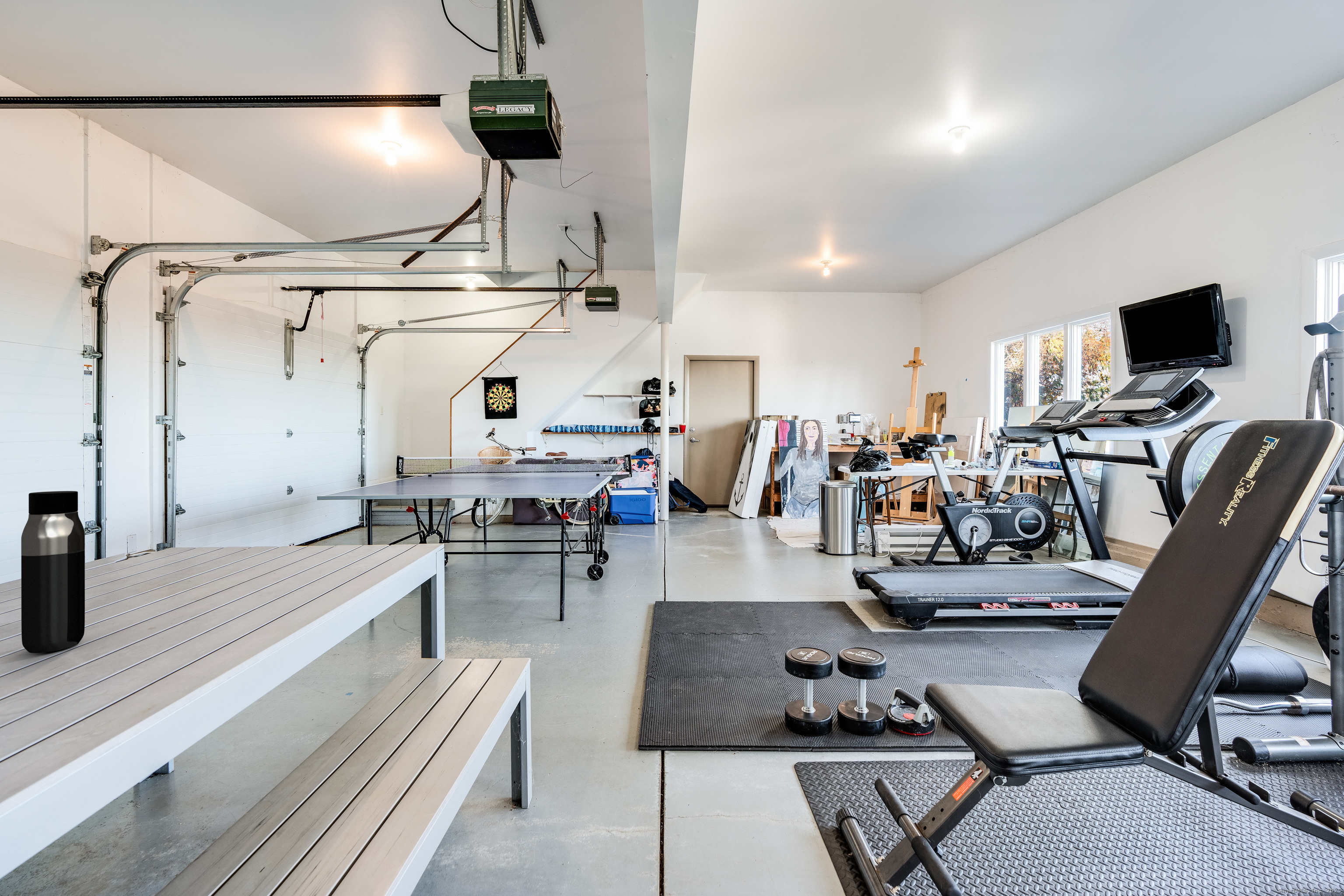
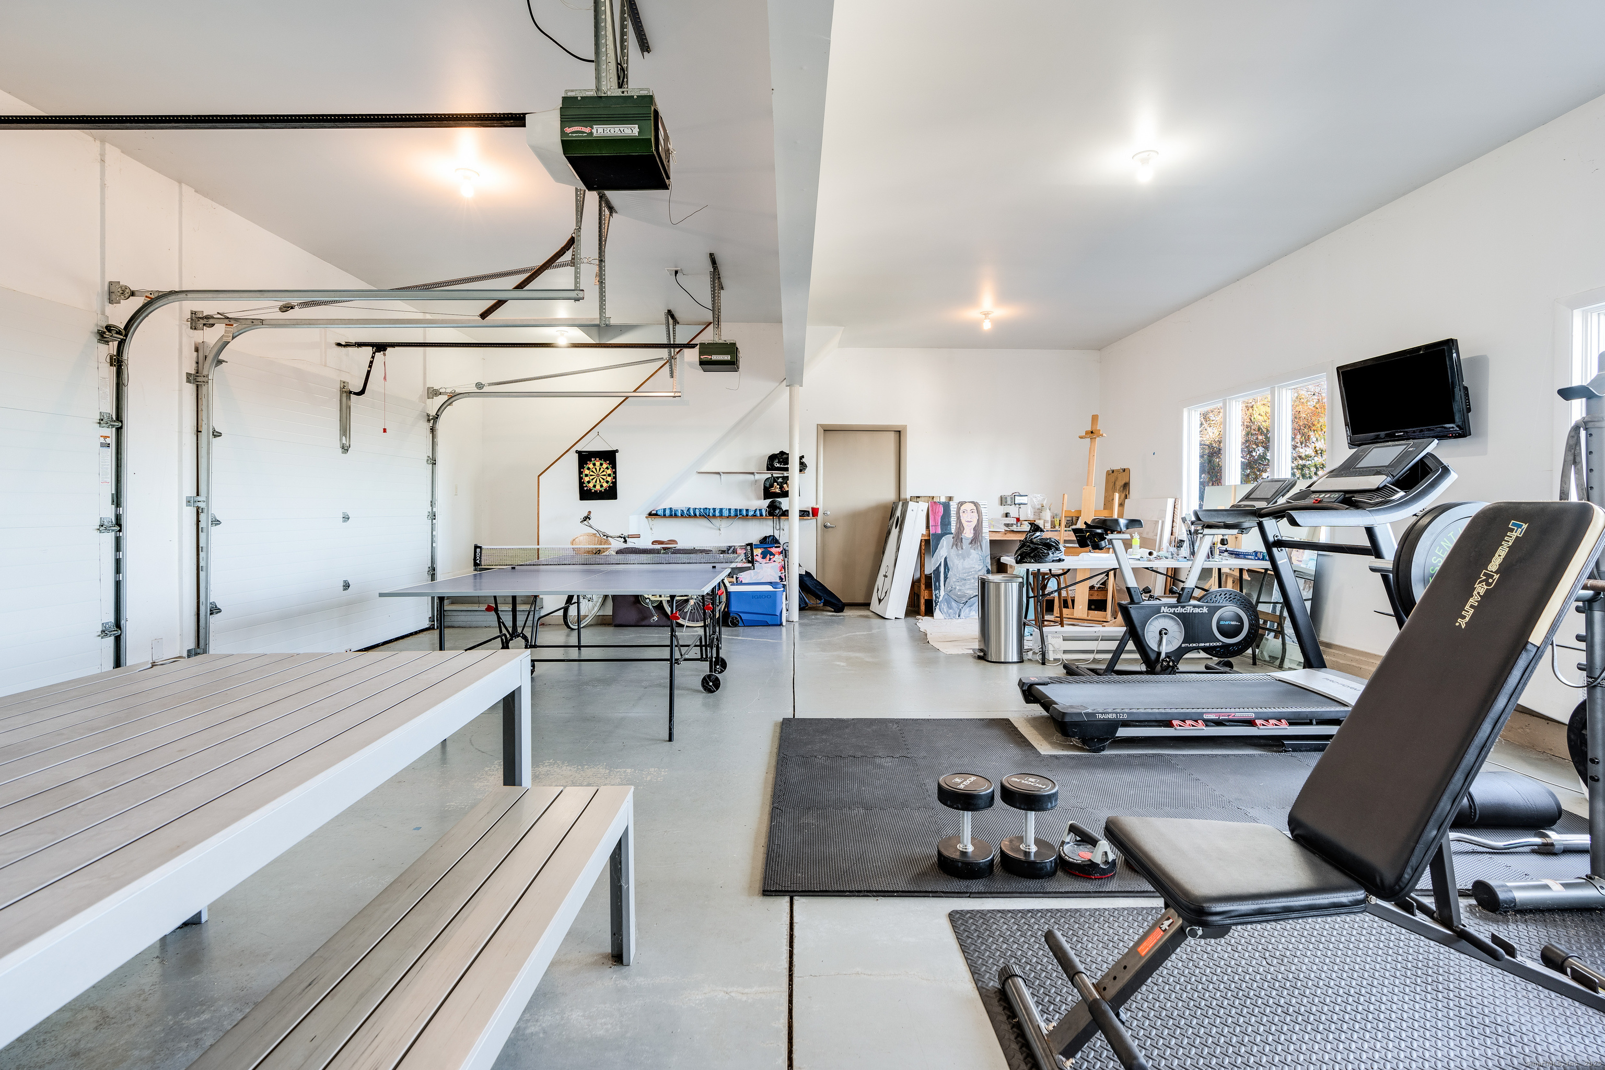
- water bottle [21,491,85,654]
